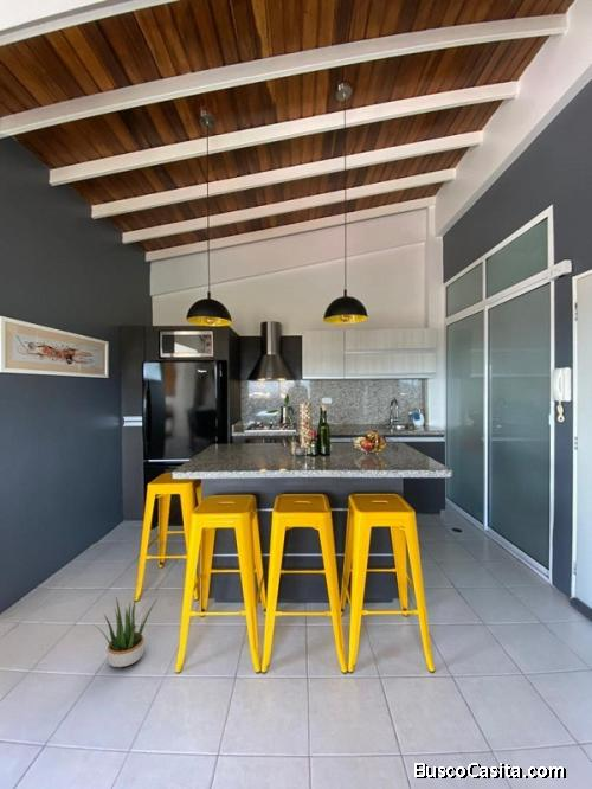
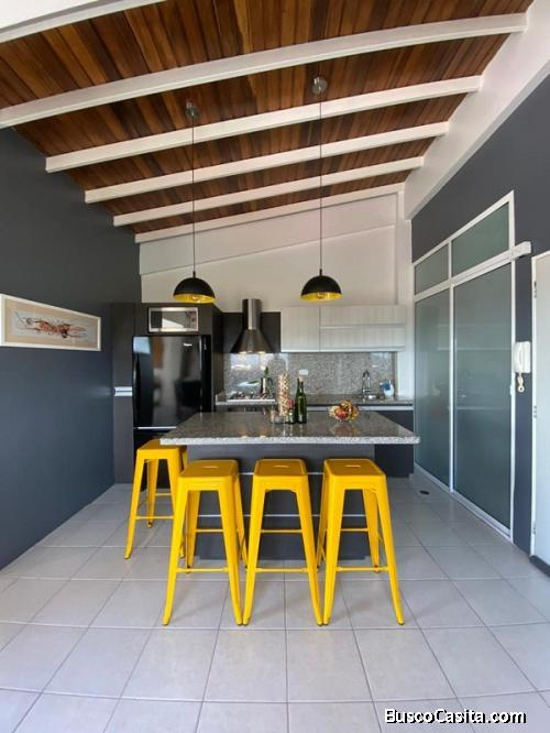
- potted plant [92,595,157,668]
